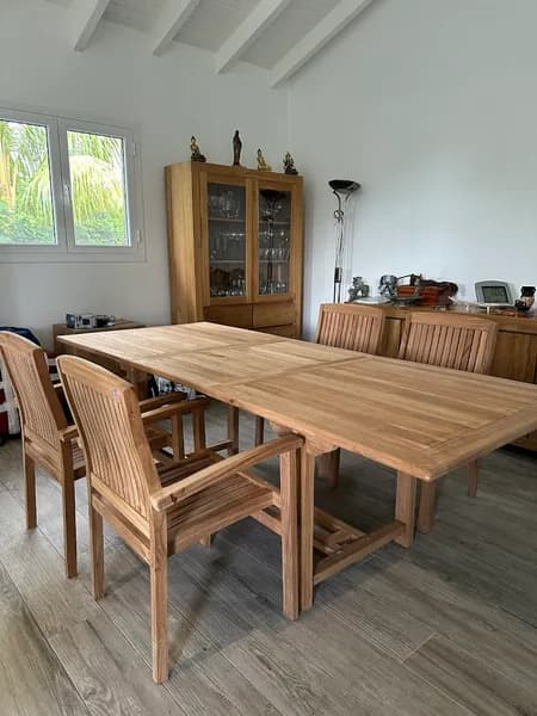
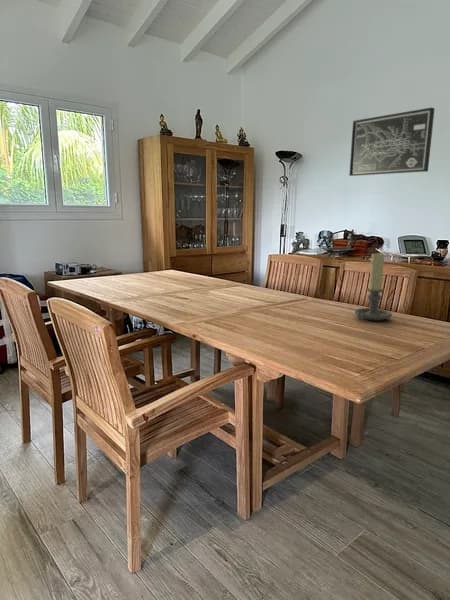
+ candle holder [354,253,393,322]
+ wall art [348,106,436,177]
